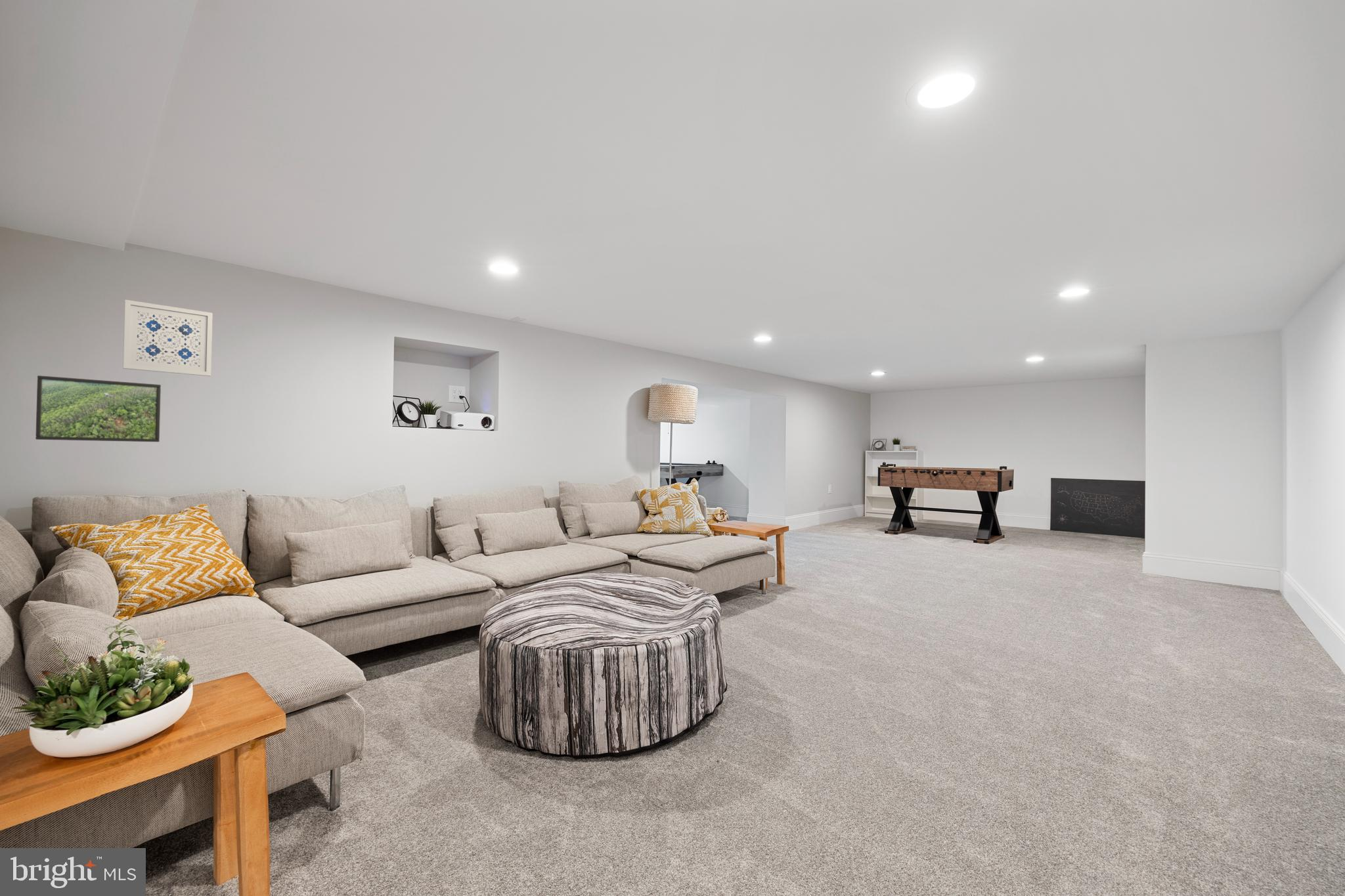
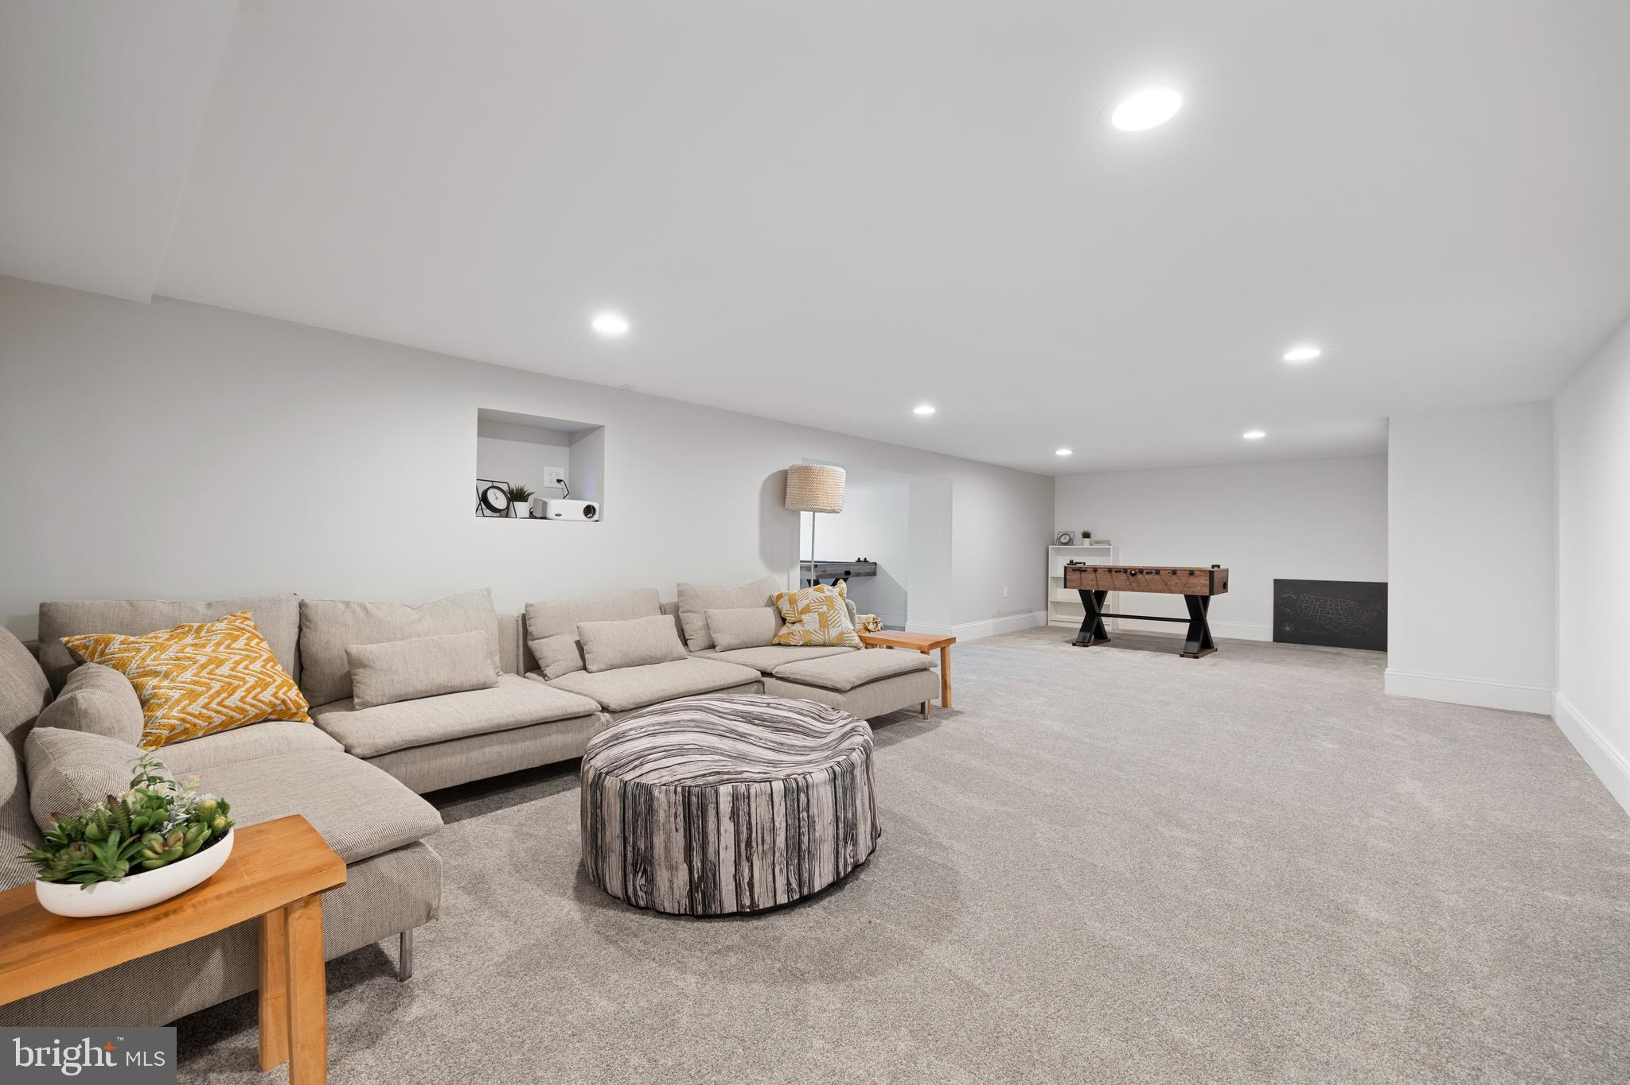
- wall art [122,299,213,377]
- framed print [35,375,162,442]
